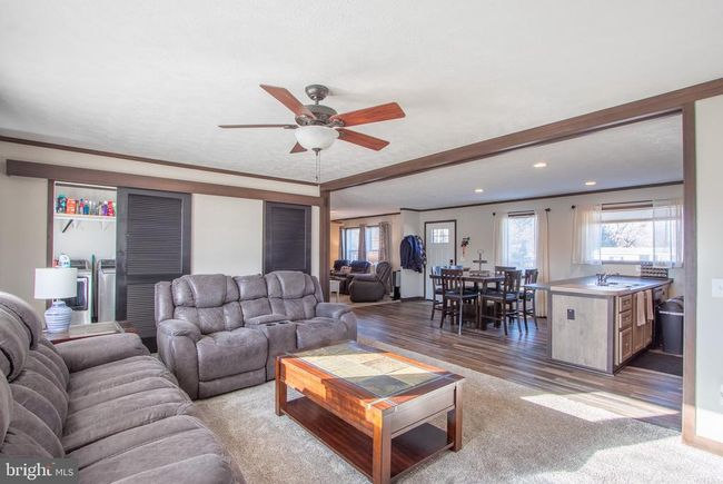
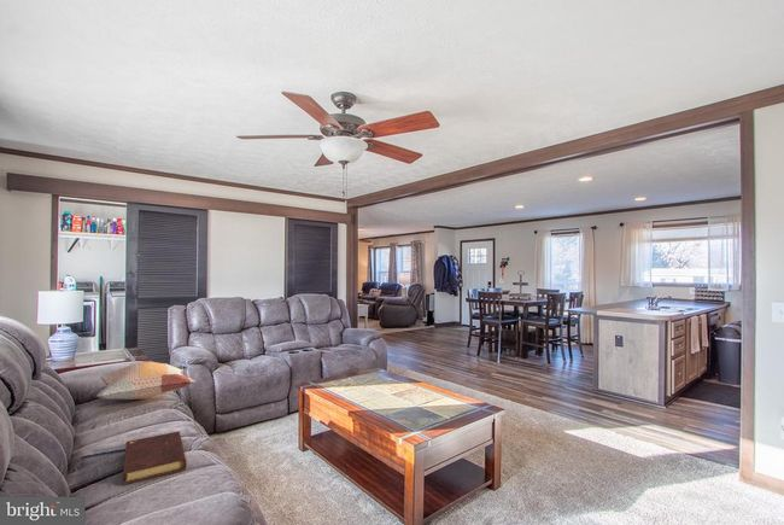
+ decorative pillow [94,360,197,401]
+ book [122,430,188,486]
